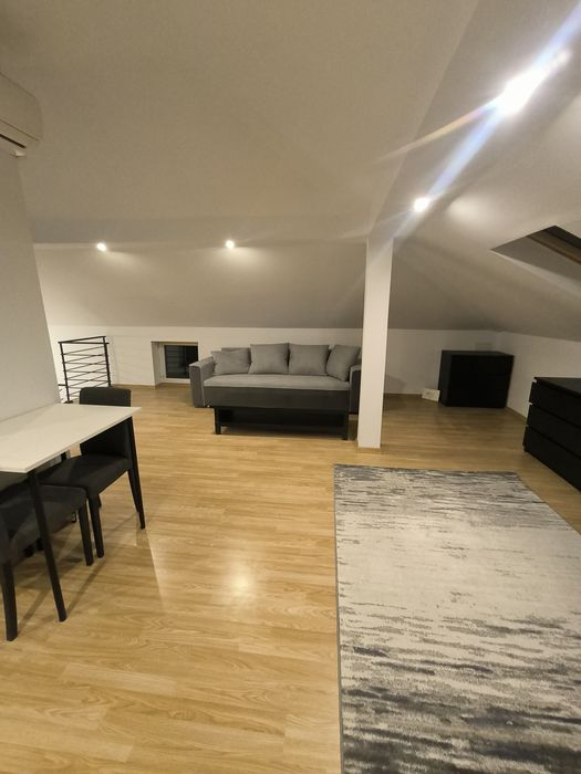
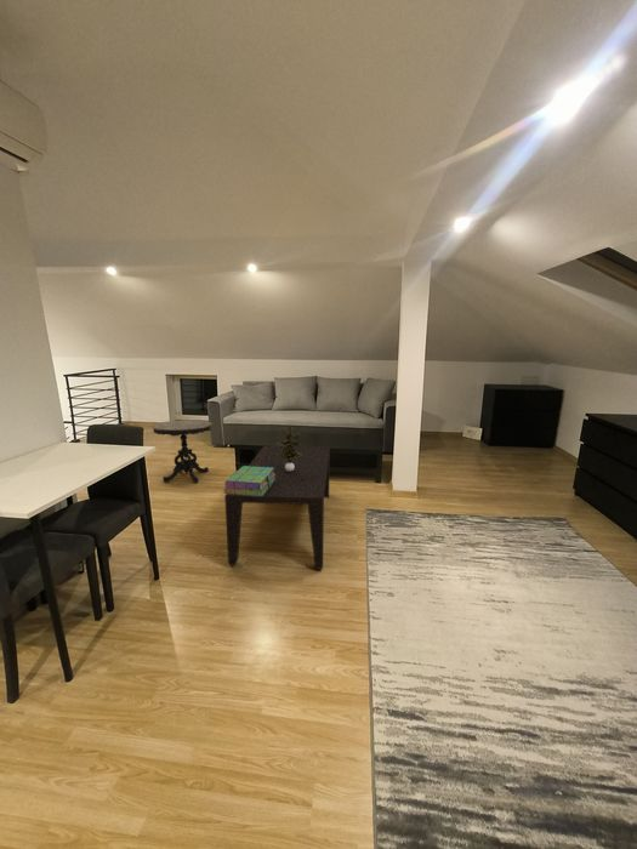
+ side table [152,418,212,484]
+ coffee table [223,445,331,570]
+ stack of books [223,465,275,496]
+ potted plant [277,424,302,472]
